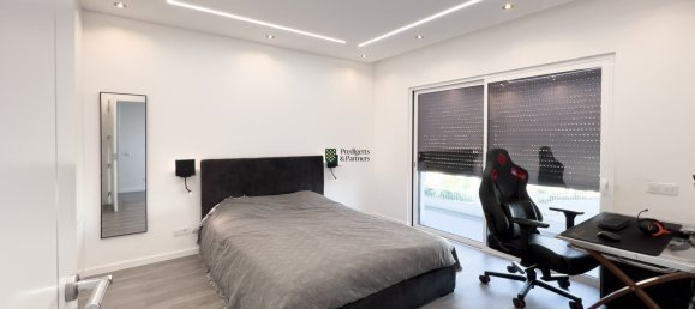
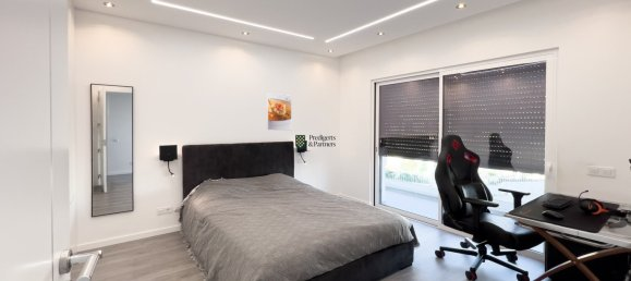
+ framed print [266,93,293,132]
